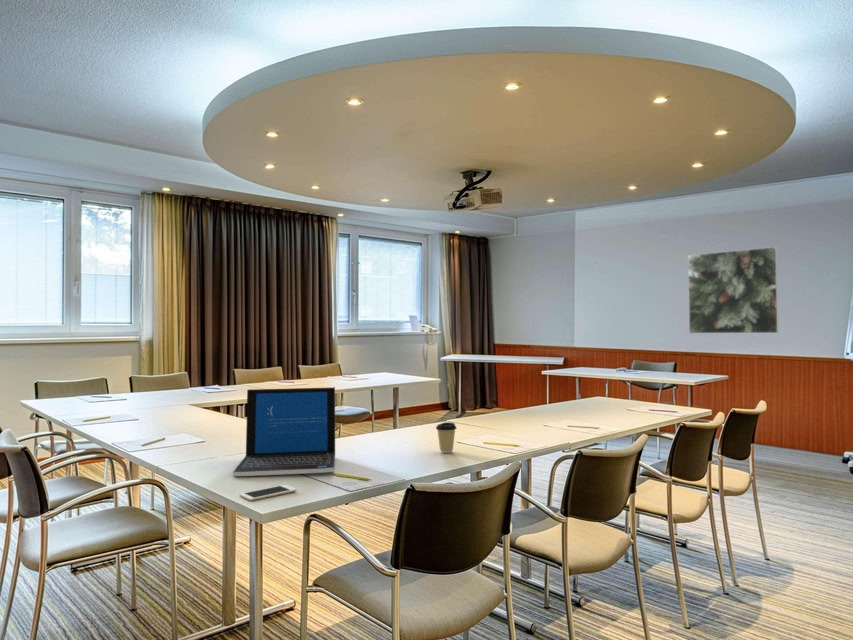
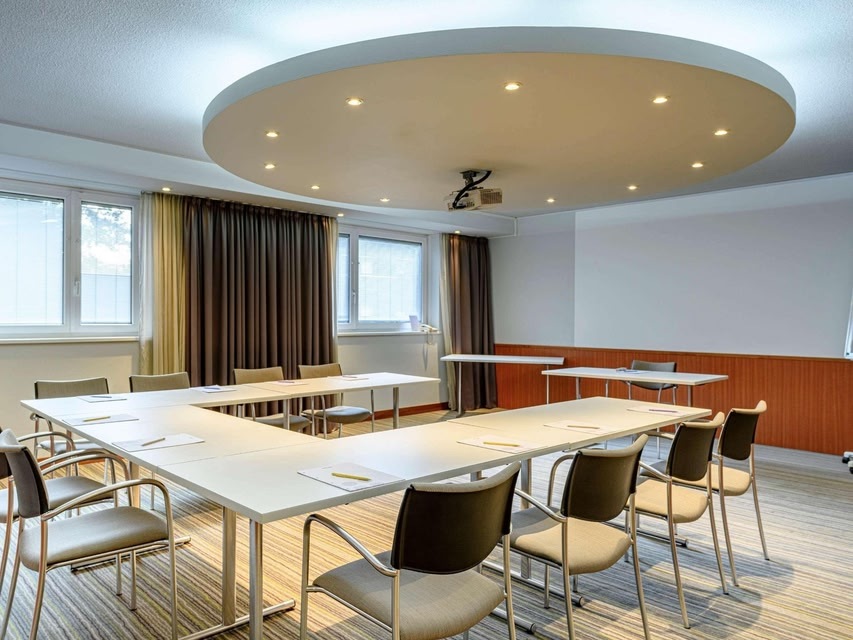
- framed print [687,246,780,334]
- laptop [232,386,336,477]
- coffee cup [435,421,458,454]
- cell phone [239,484,298,502]
